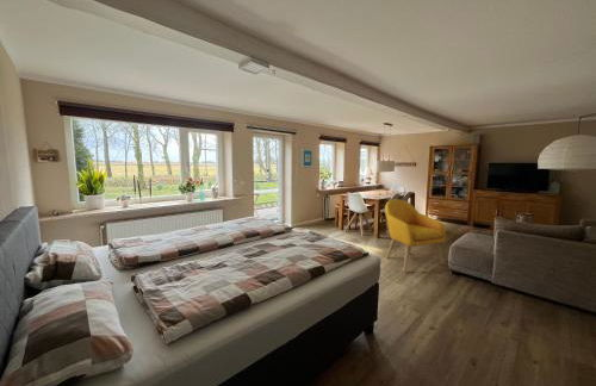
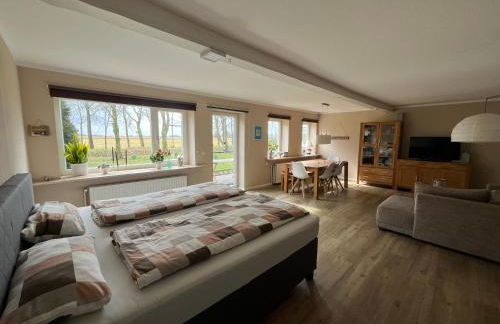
- armchair [384,198,447,273]
